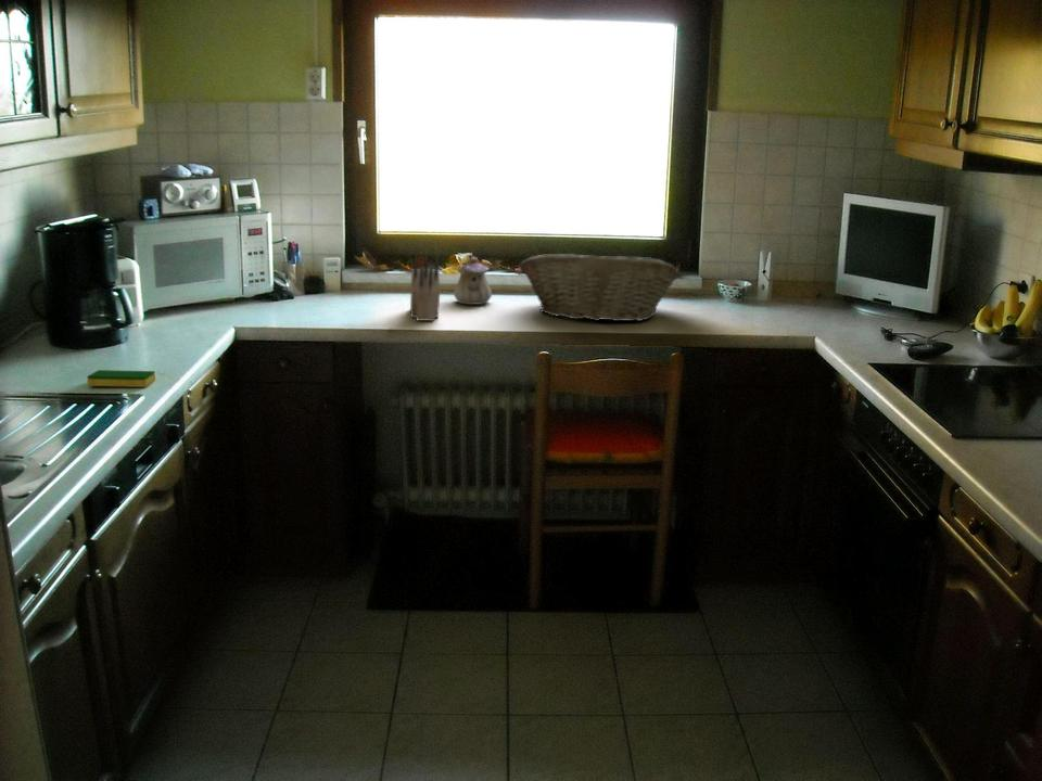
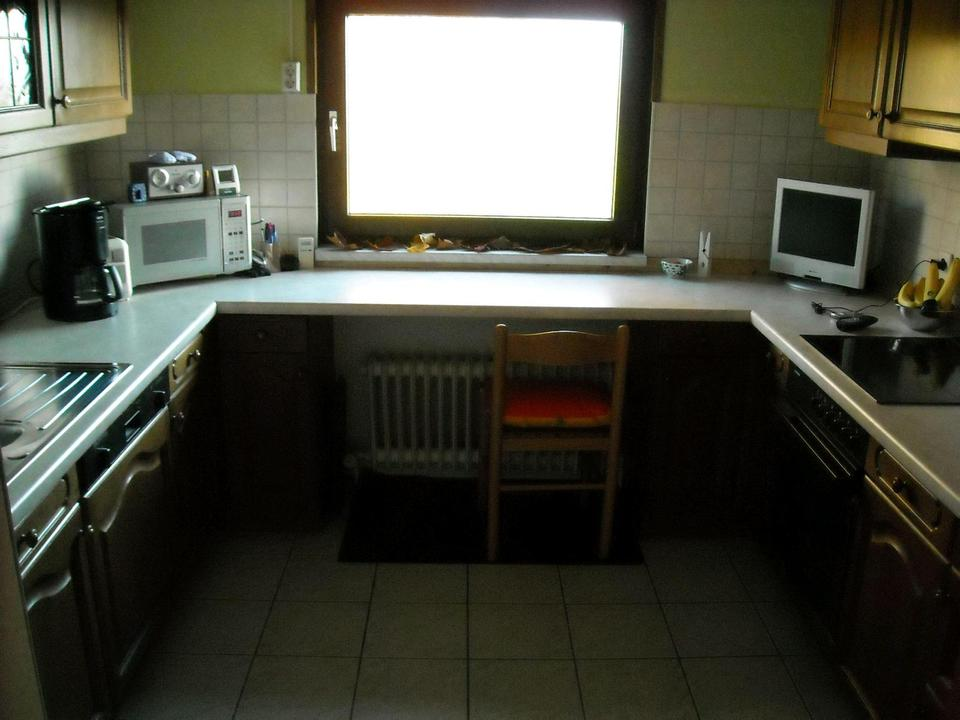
- teapot [453,255,493,306]
- knife block [409,255,441,322]
- fruit basket [518,253,679,322]
- dish sponge [86,369,156,388]
